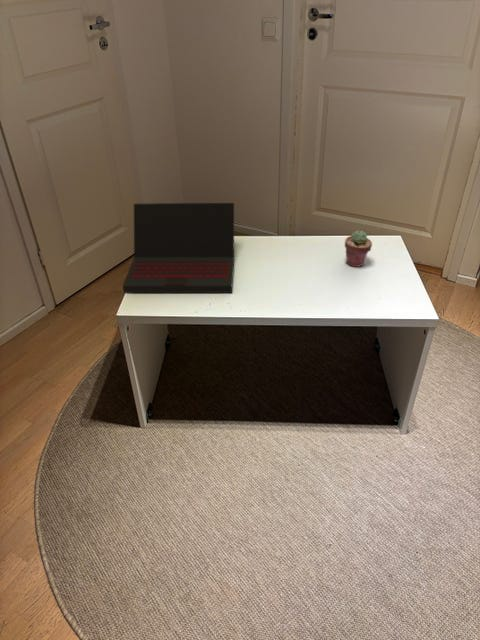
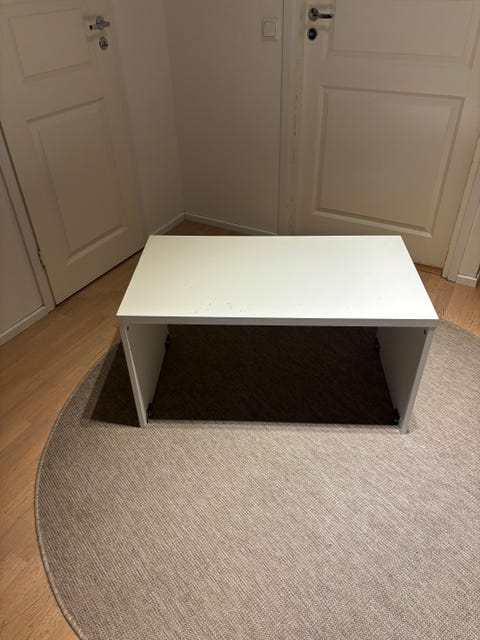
- potted succulent [344,229,373,268]
- laptop [122,202,235,294]
